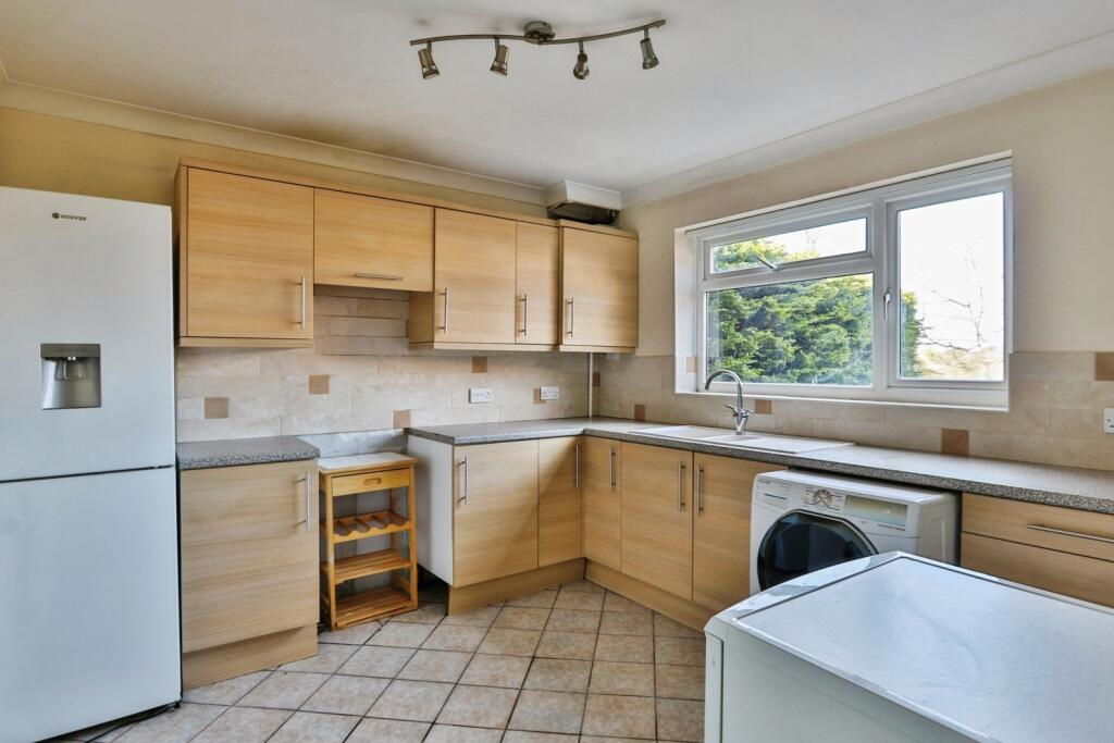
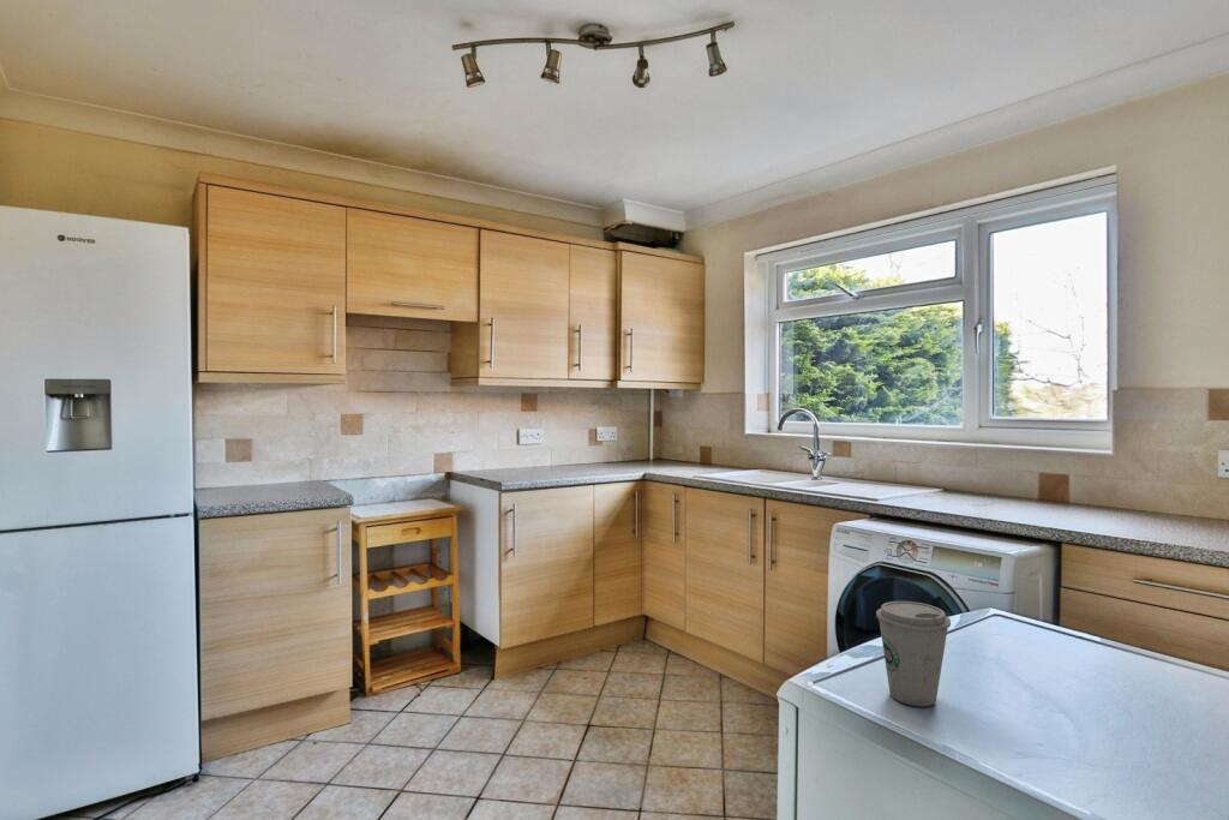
+ coffee cup [875,600,952,707]
